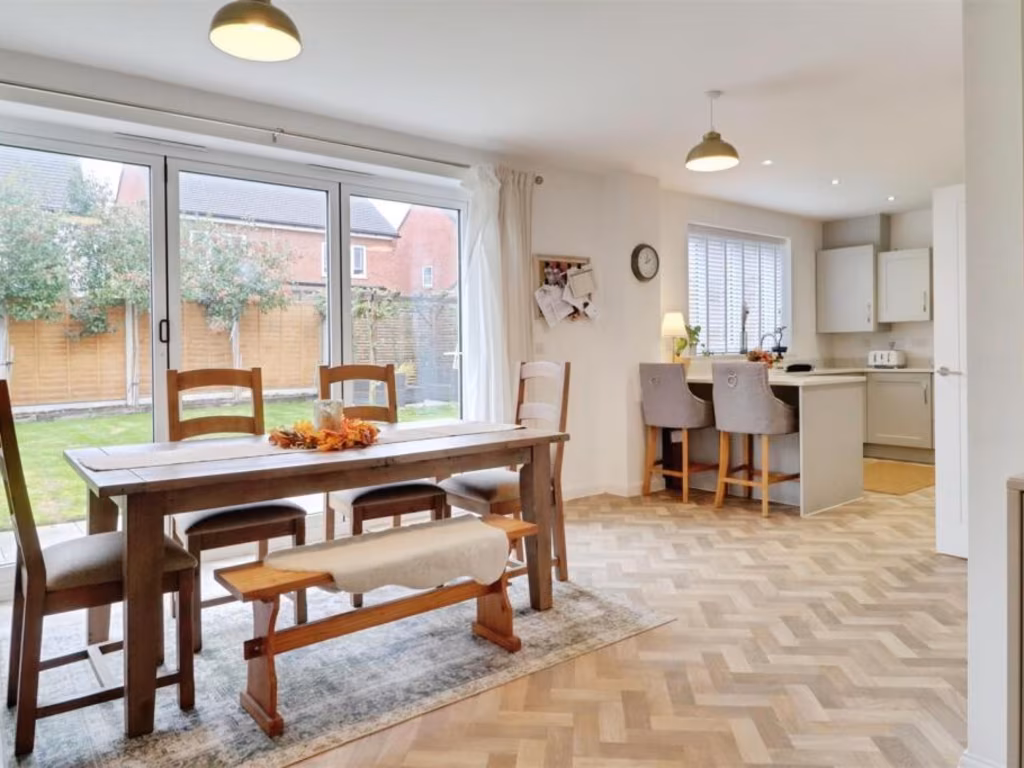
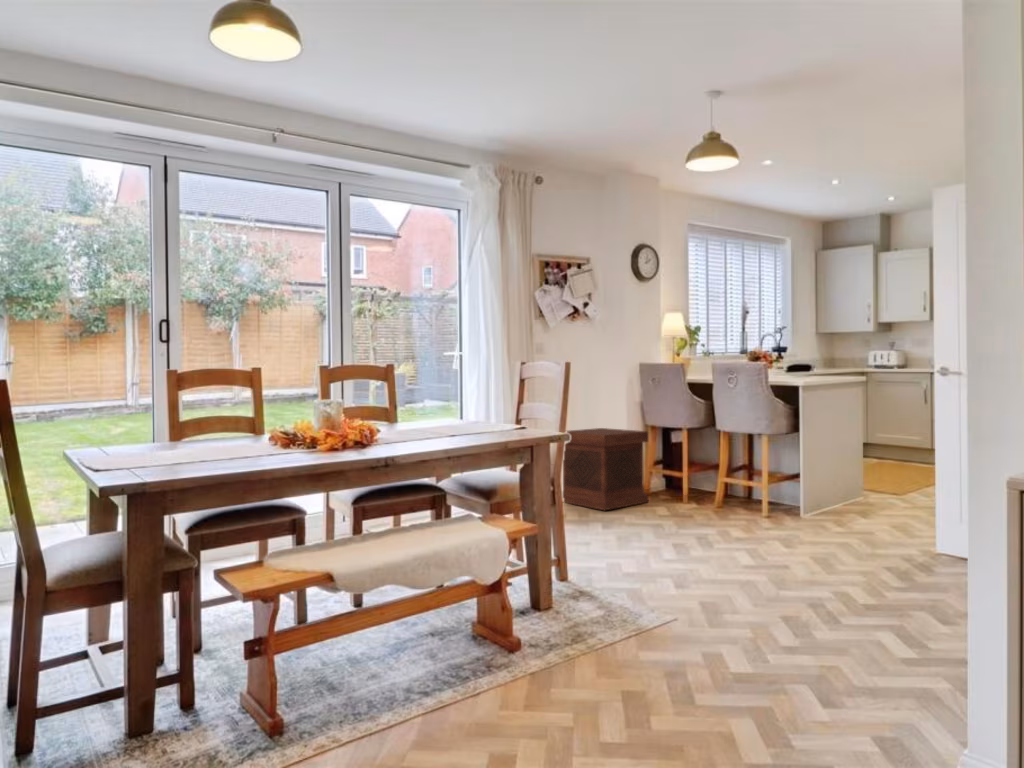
+ side table [562,427,650,511]
